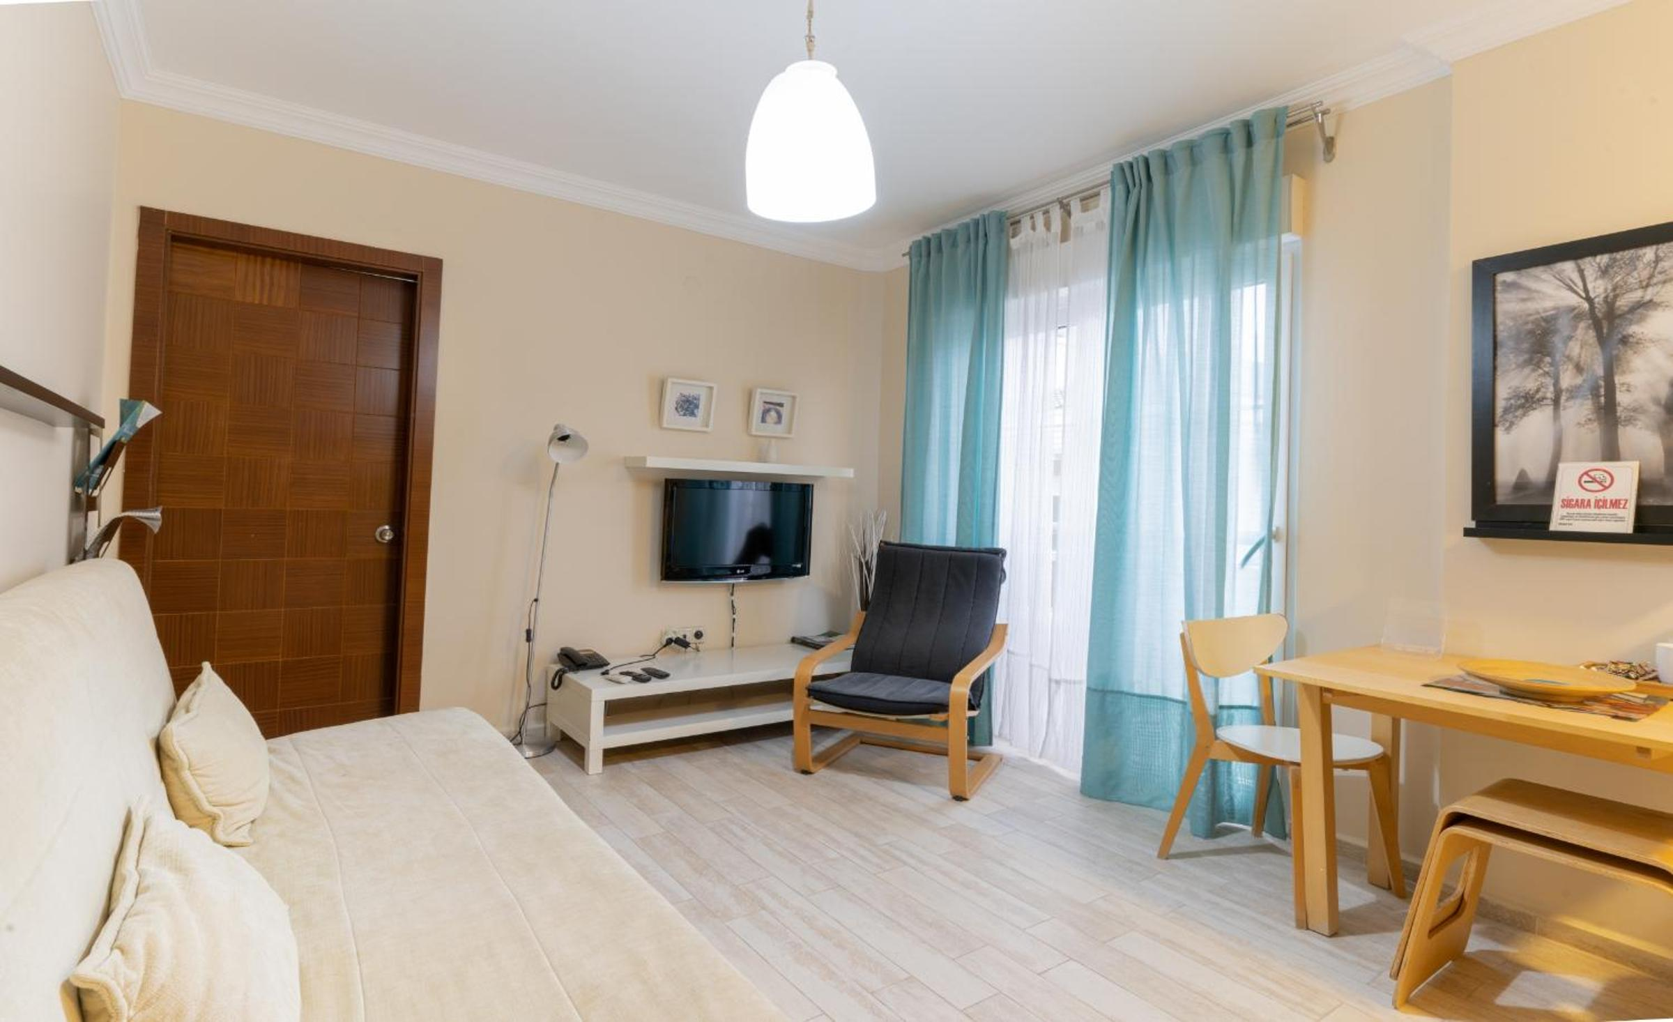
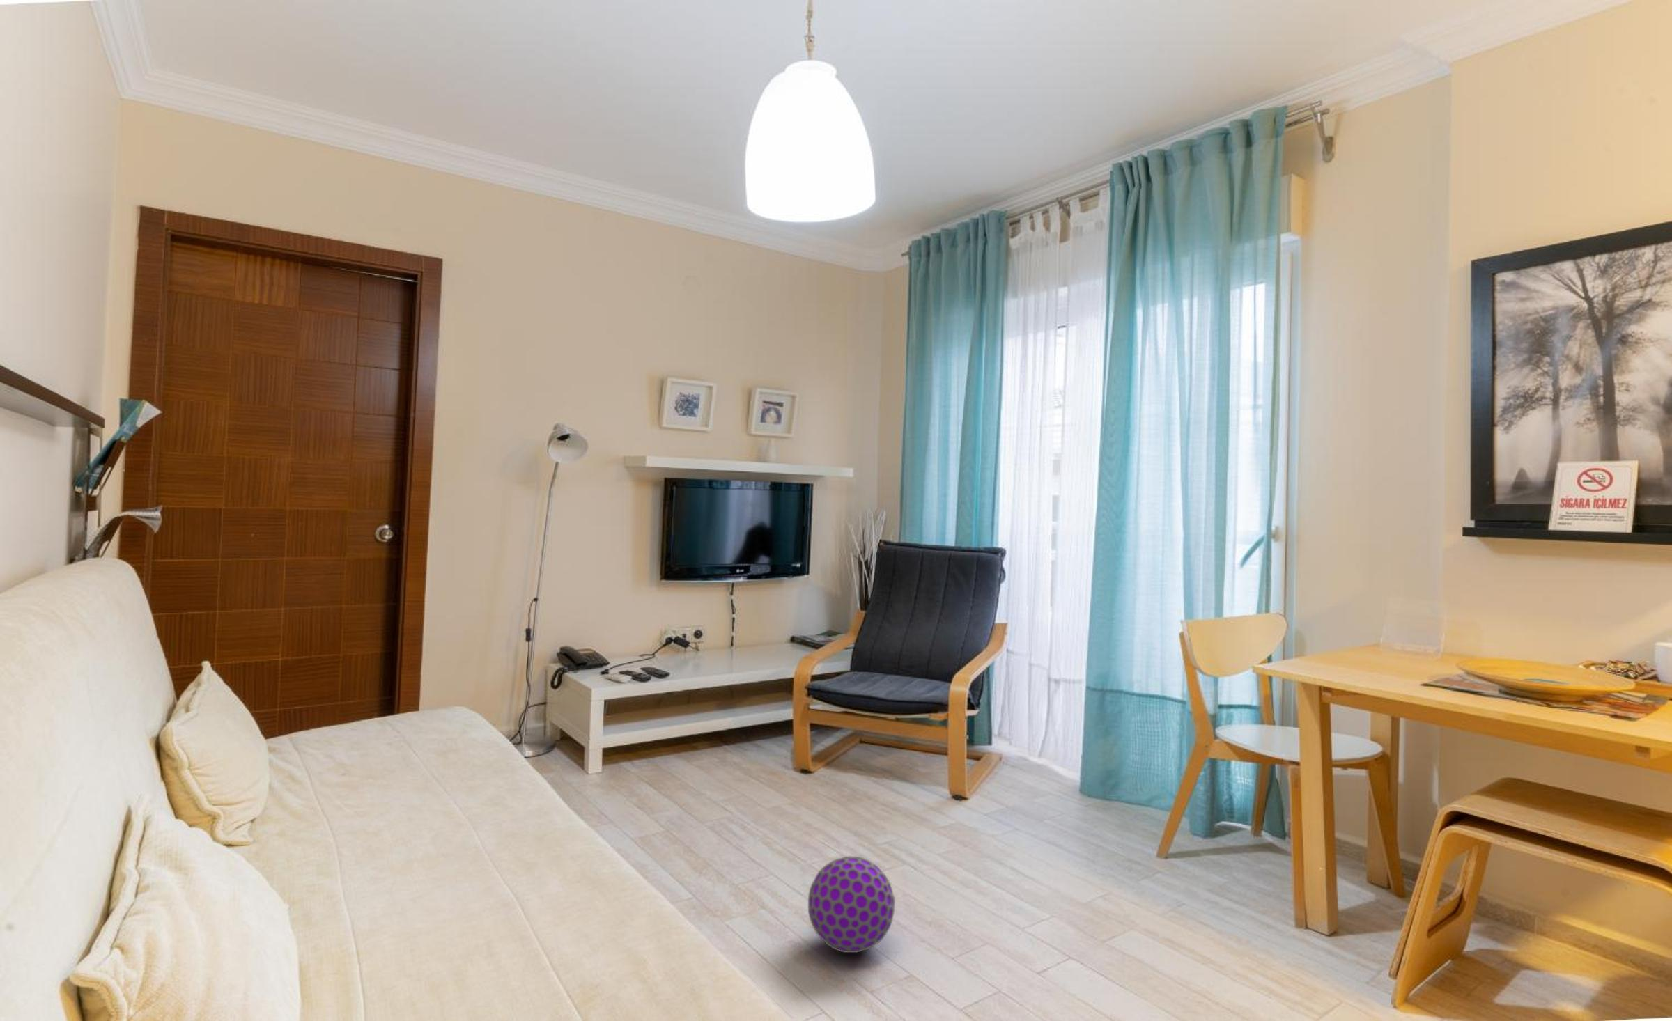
+ ball [807,855,896,953]
